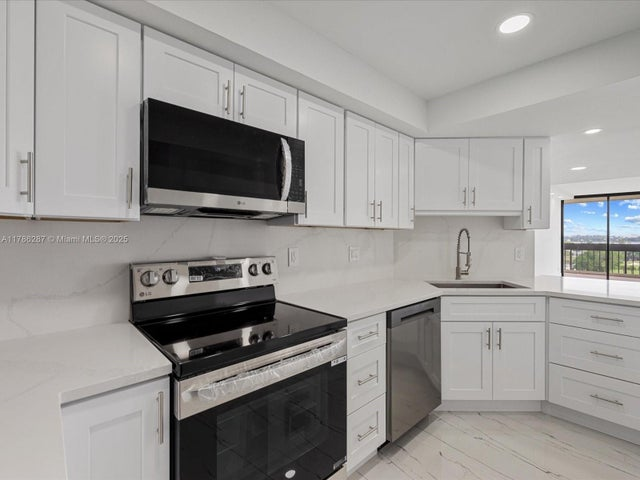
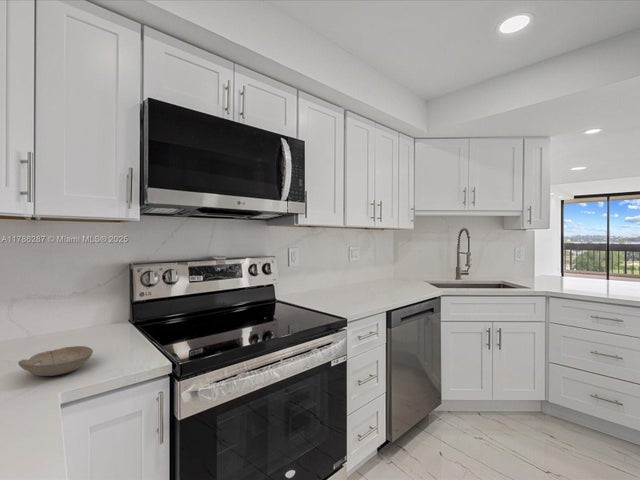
+ bowl [17,345,94,377]
